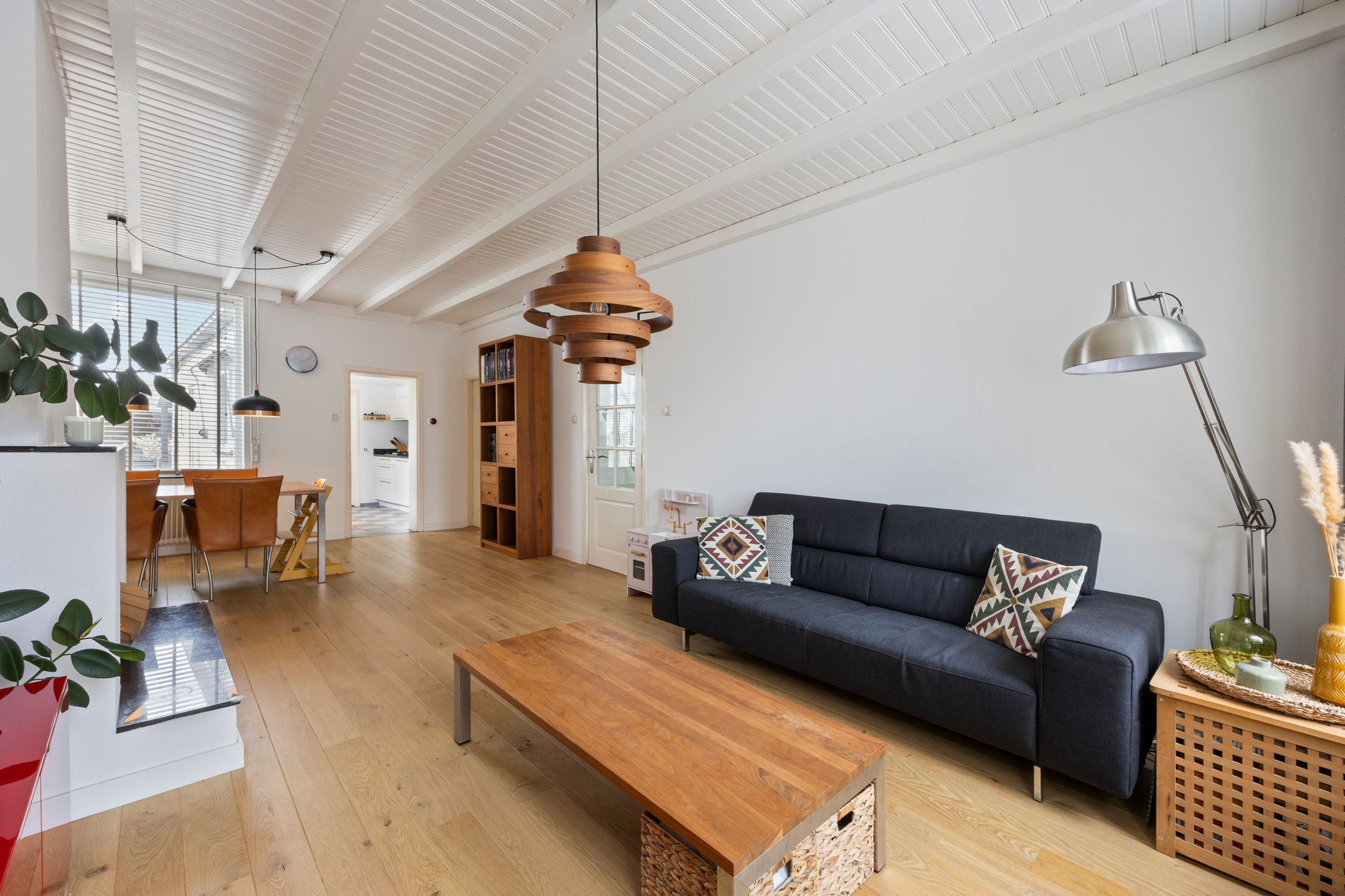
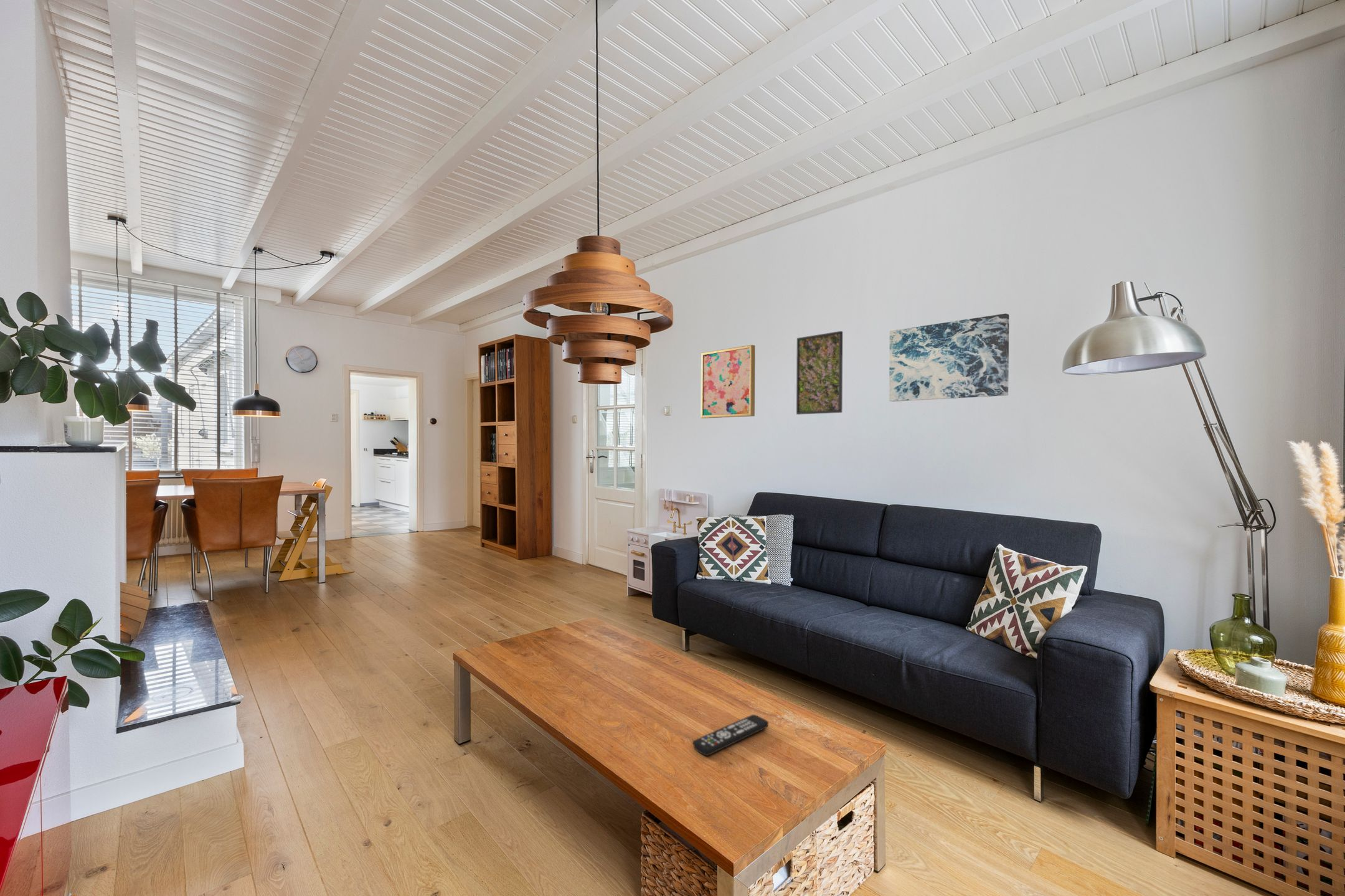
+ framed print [796,331,843,415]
+ wall art [889,313,1009,402]
+ remote control [692,714,769,757]
+ wall art [700,344,756,419]
